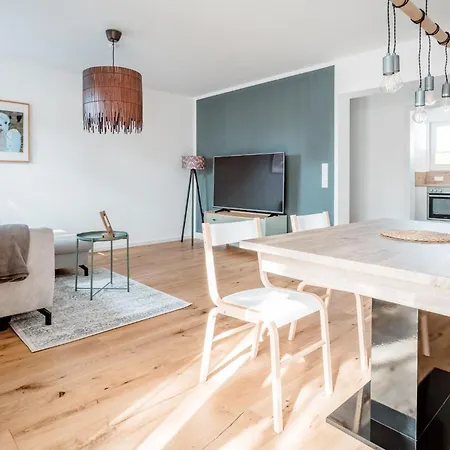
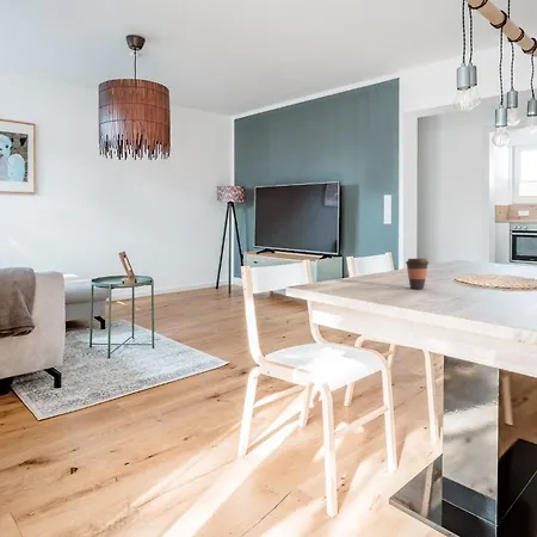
+ coffee cup [405,258,431,290]
